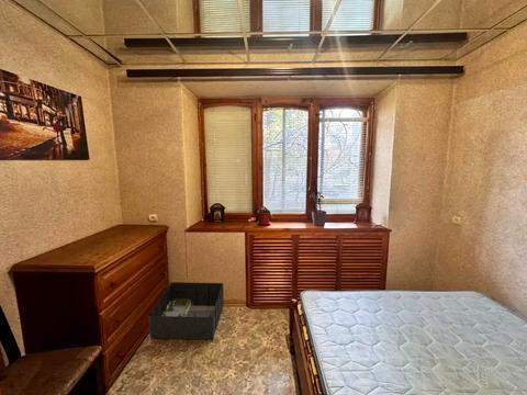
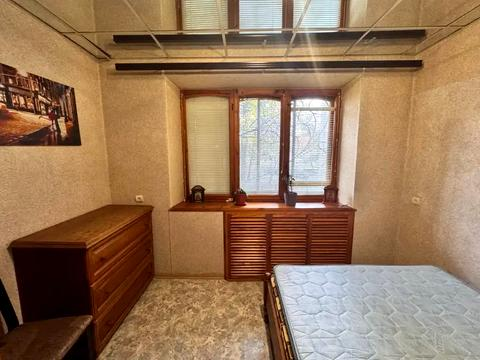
- storage bin [147,281,225,341]
